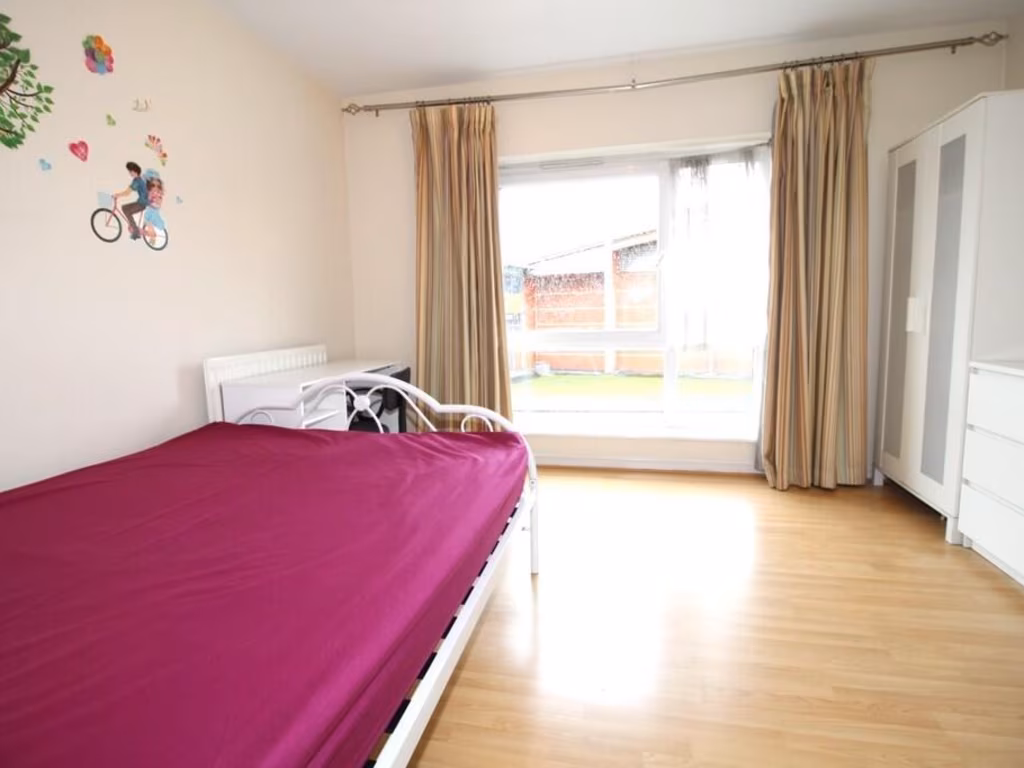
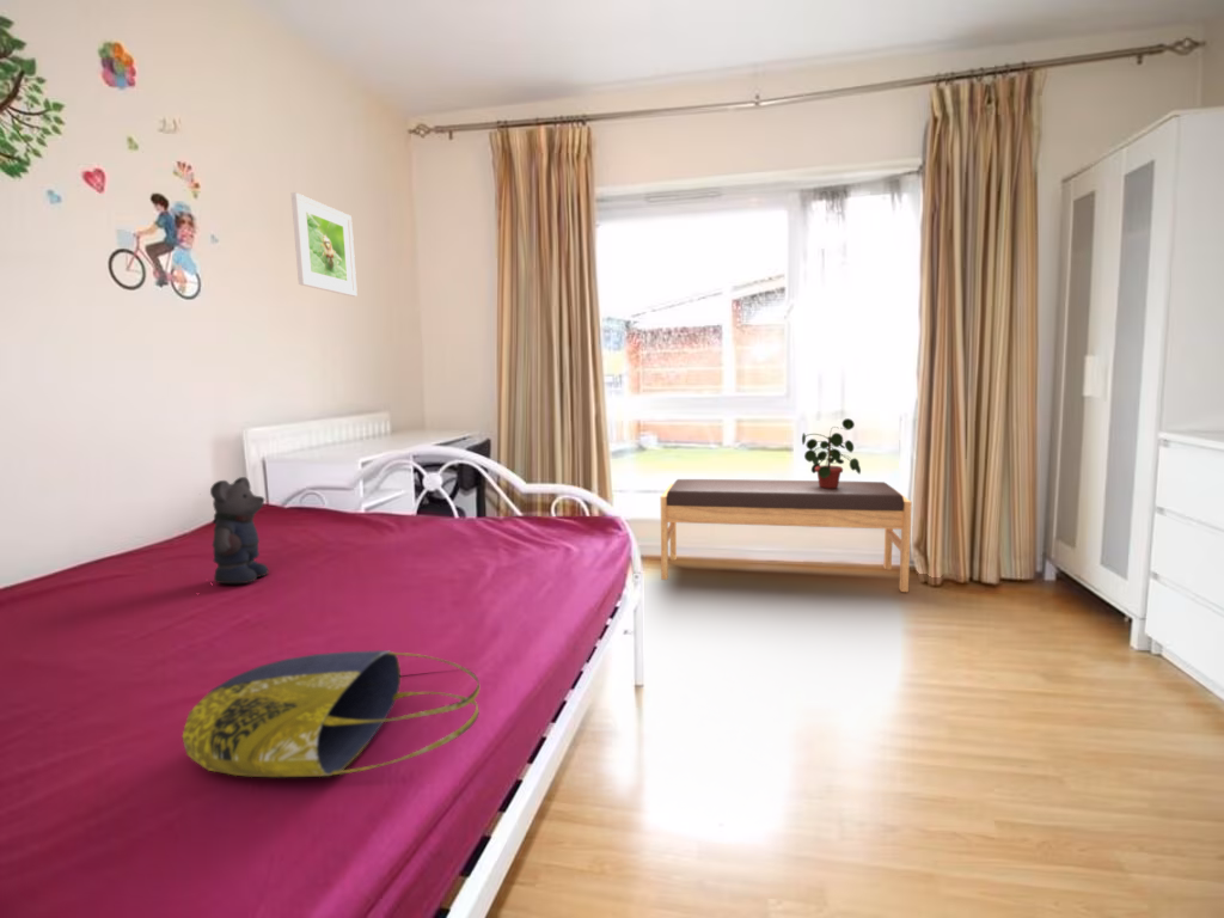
+ bear [198,476,269,585]
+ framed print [290,191,359,298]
+ potted plant [801,417,862,489]
+ tote bag [182,649,481,778]
+ bench [660,478,913,593]
